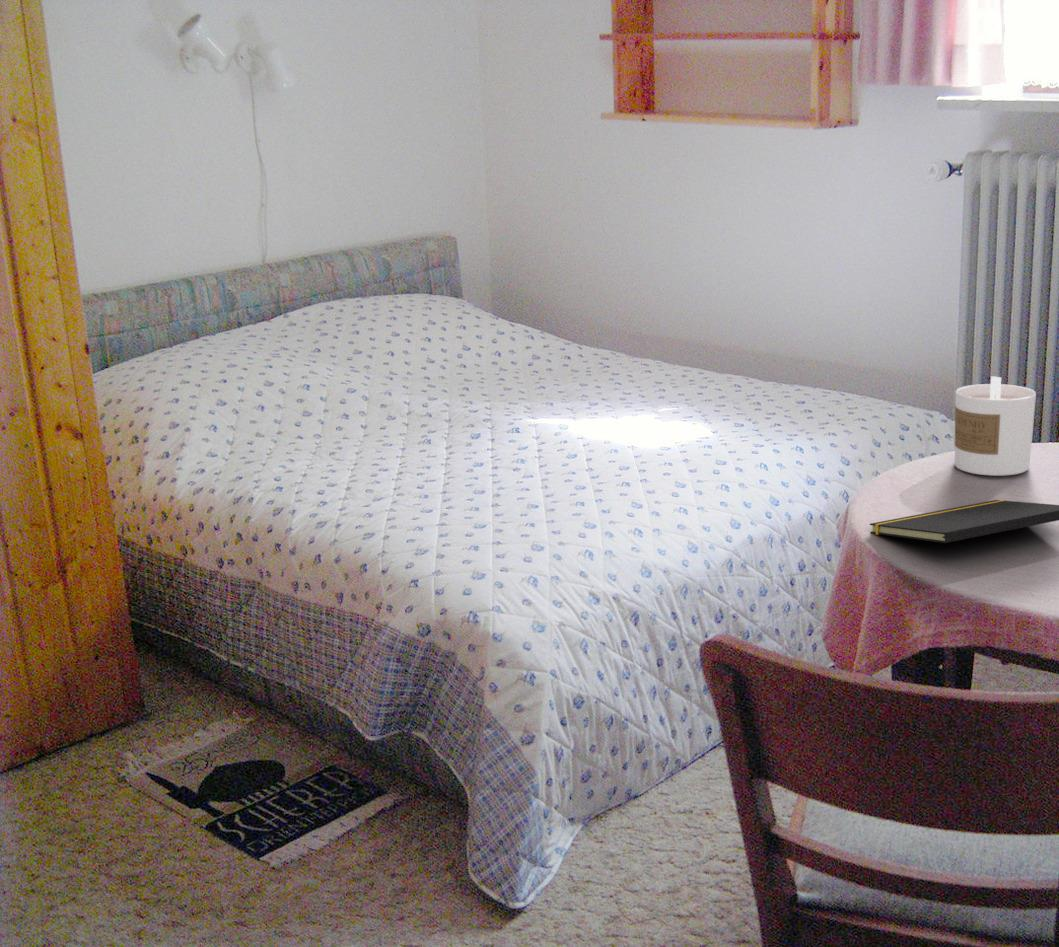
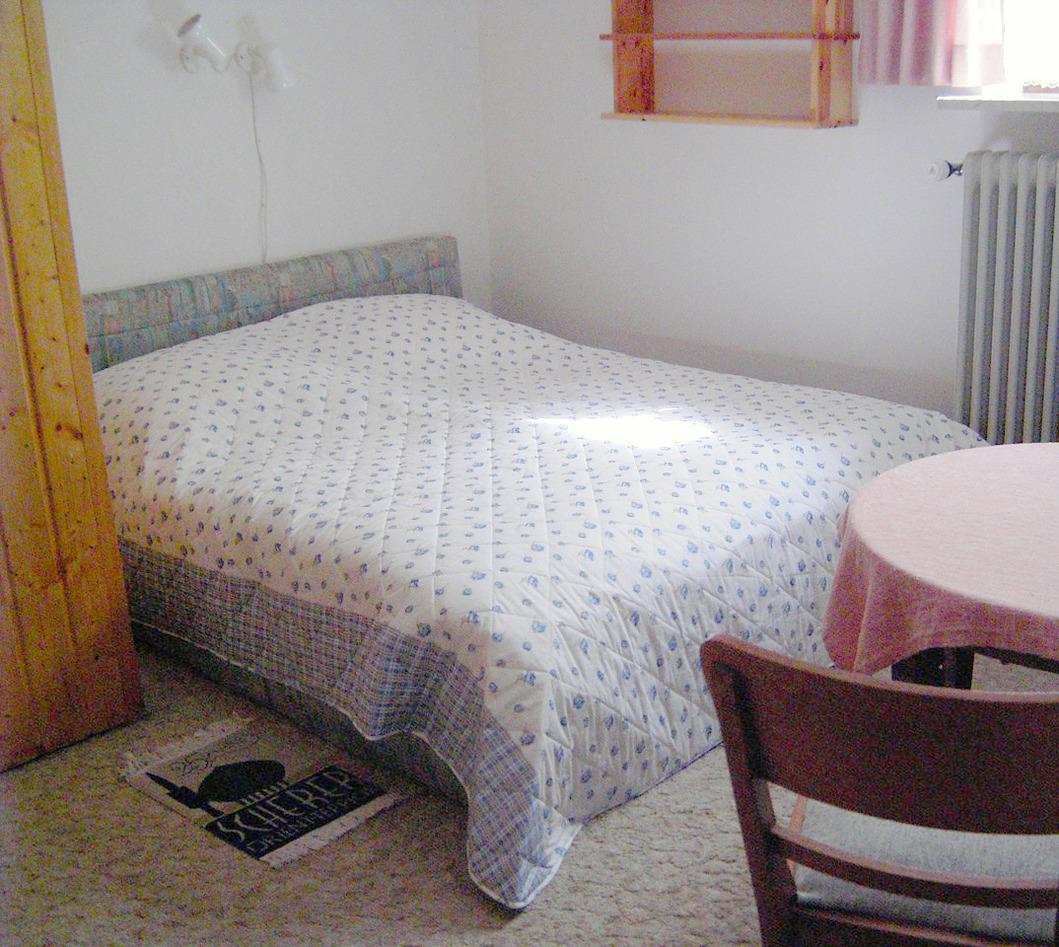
- candle [954,375,1037,477]
- notepad [869,499,1059,544]
